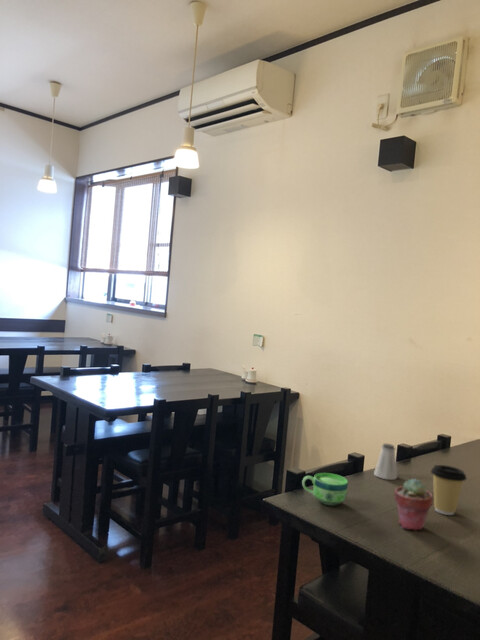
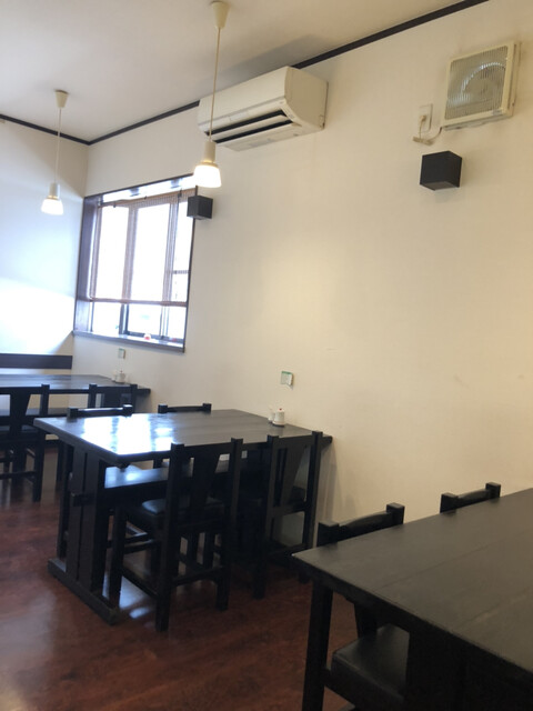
- saltshaker [373,443,398,481]
- potted succulent [393,478,434,531]
- coffee cup [430,464,468,516]
- cup [301,472,349,507]
